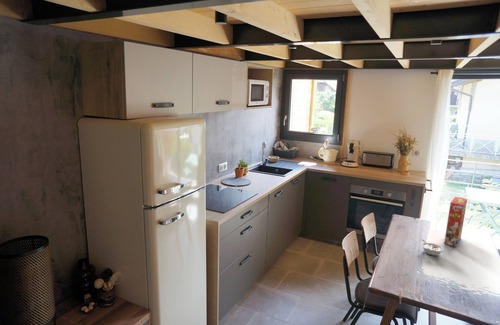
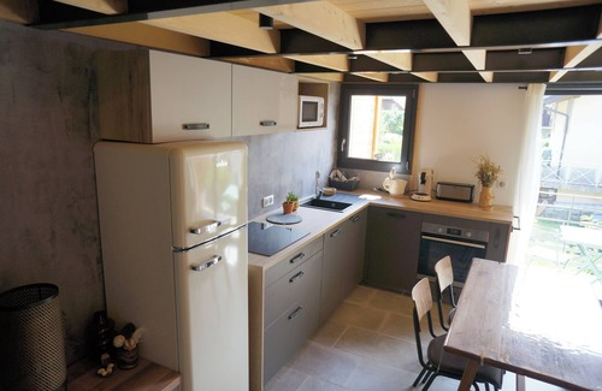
- cereal box [443,196,468,248]
- legume [420,239,445,257]
